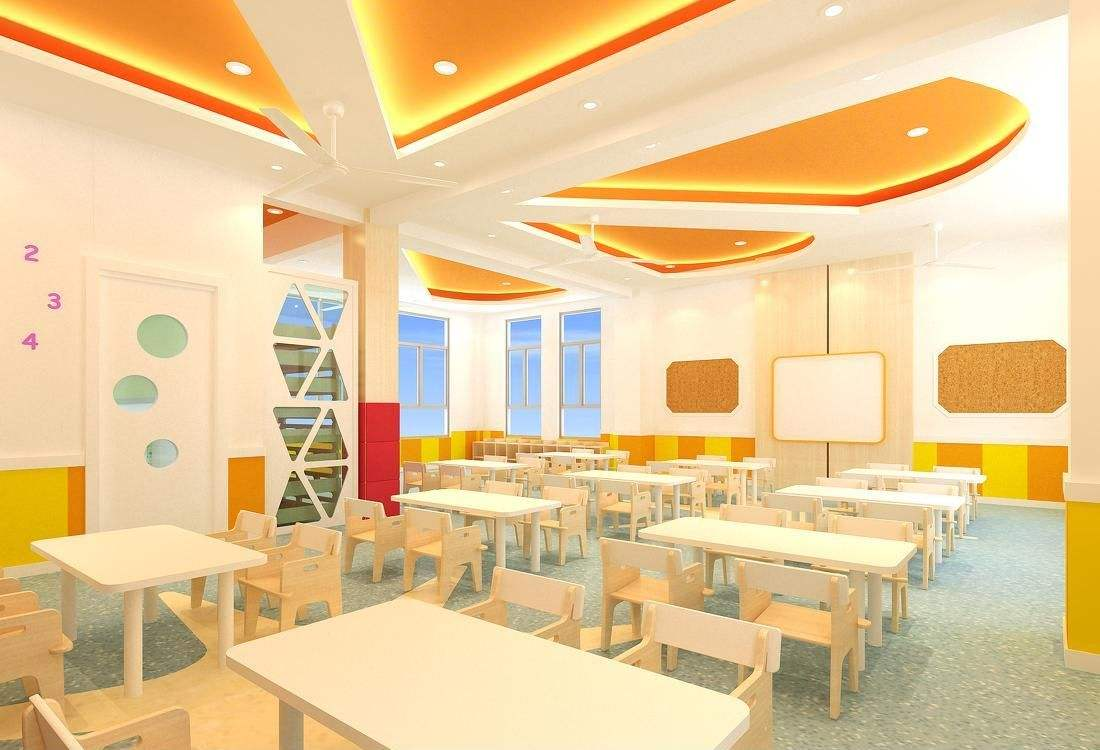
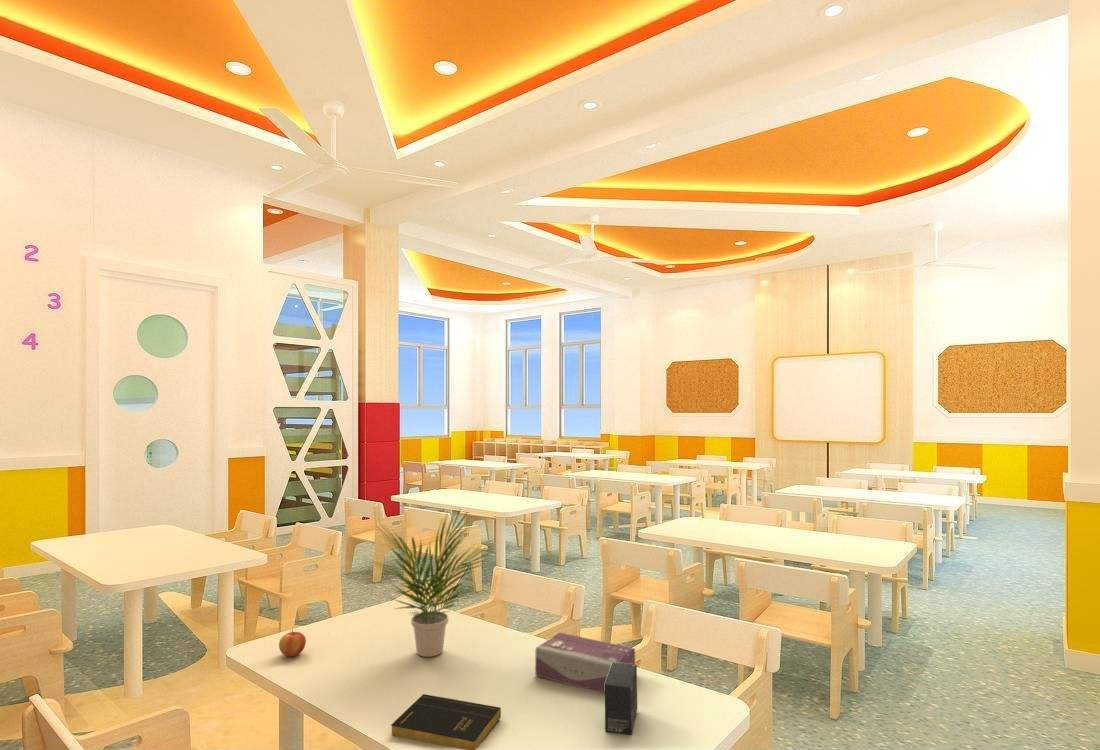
+ tissue box [534,631,636,693]
+ apple [278,628,307,658]
+ book [390,693,502,750]
+ potted plant [365,507,494,658]
+ small box [604,662,638,736]
